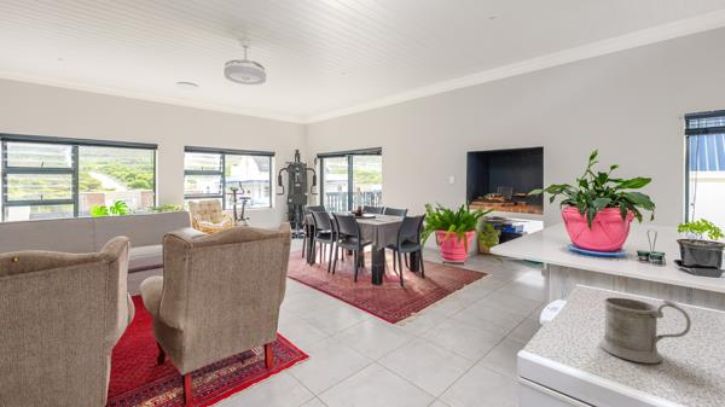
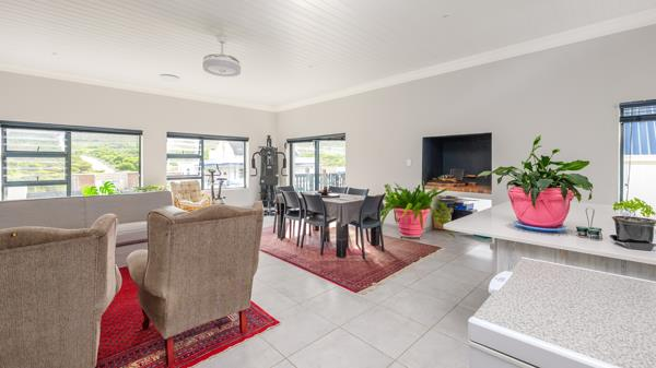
- mug [598,296,692,365]
